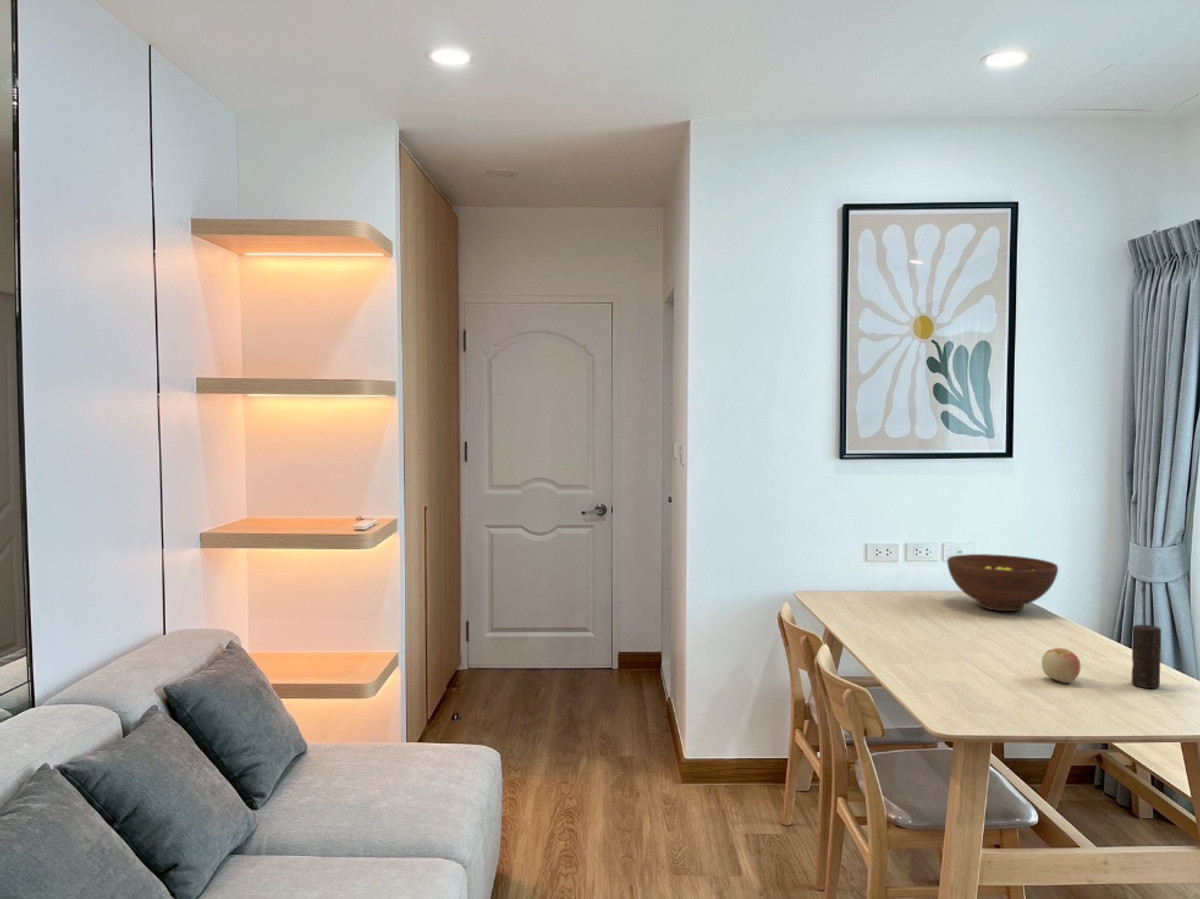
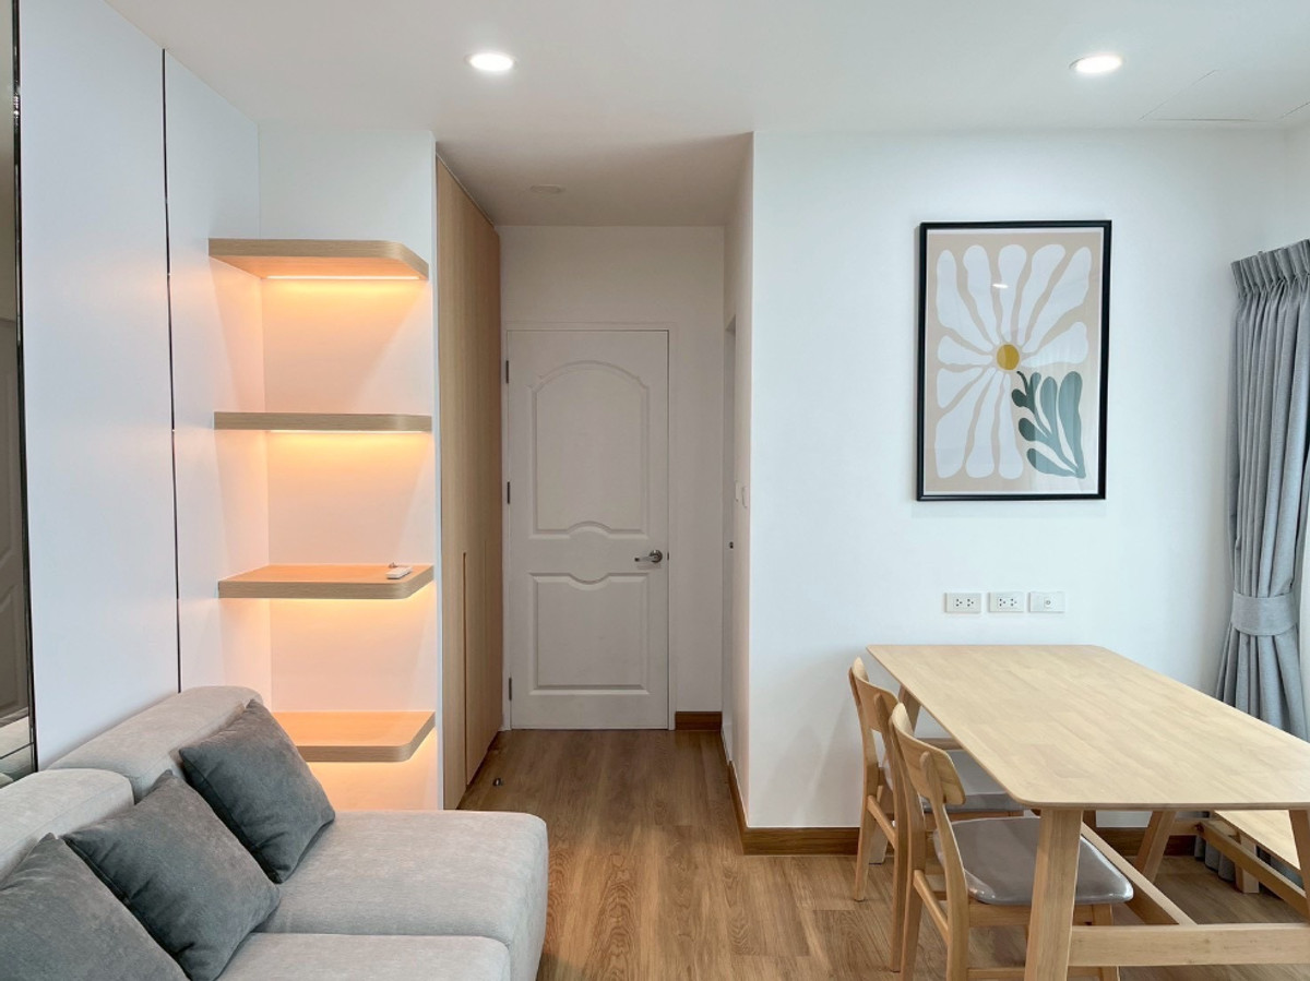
- fruit bowl [946,553,1059,612]
- apple [1041,647,1082,684]
- candle [1130,624,1162,689]
